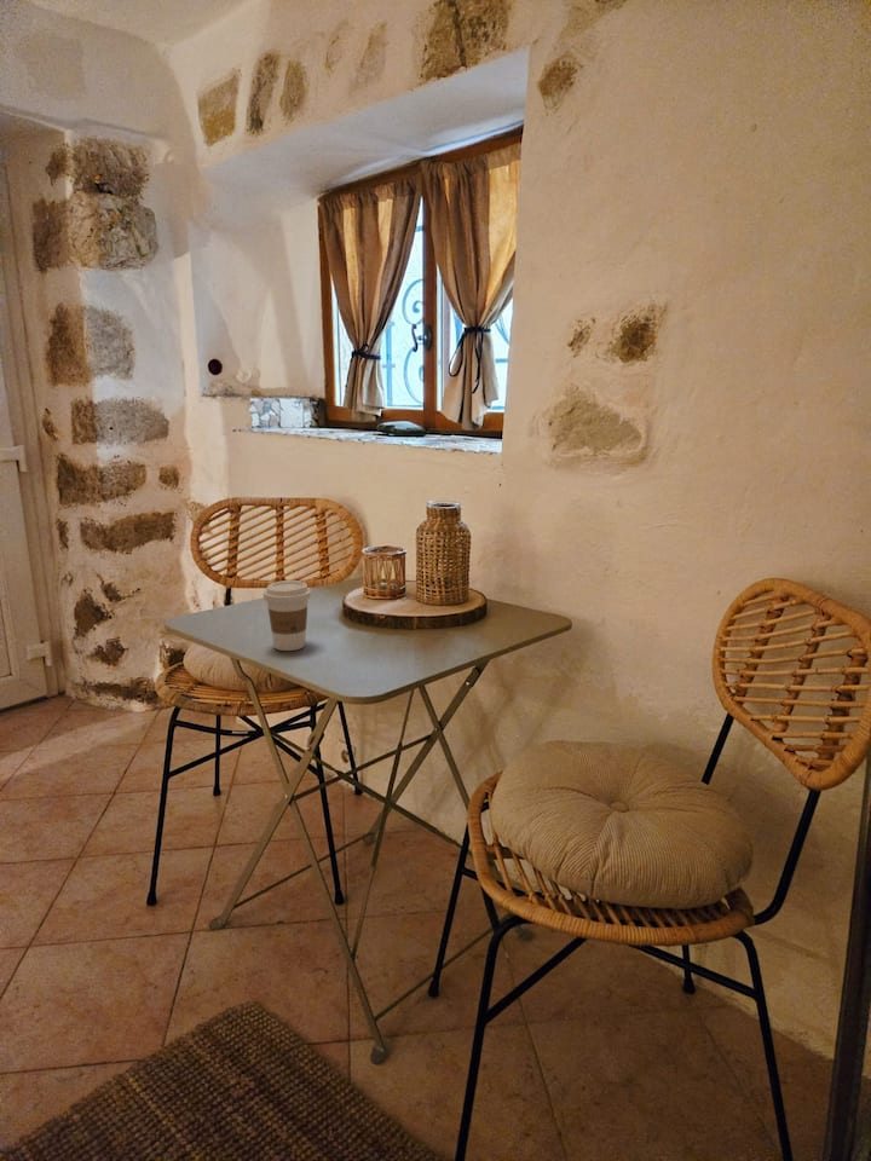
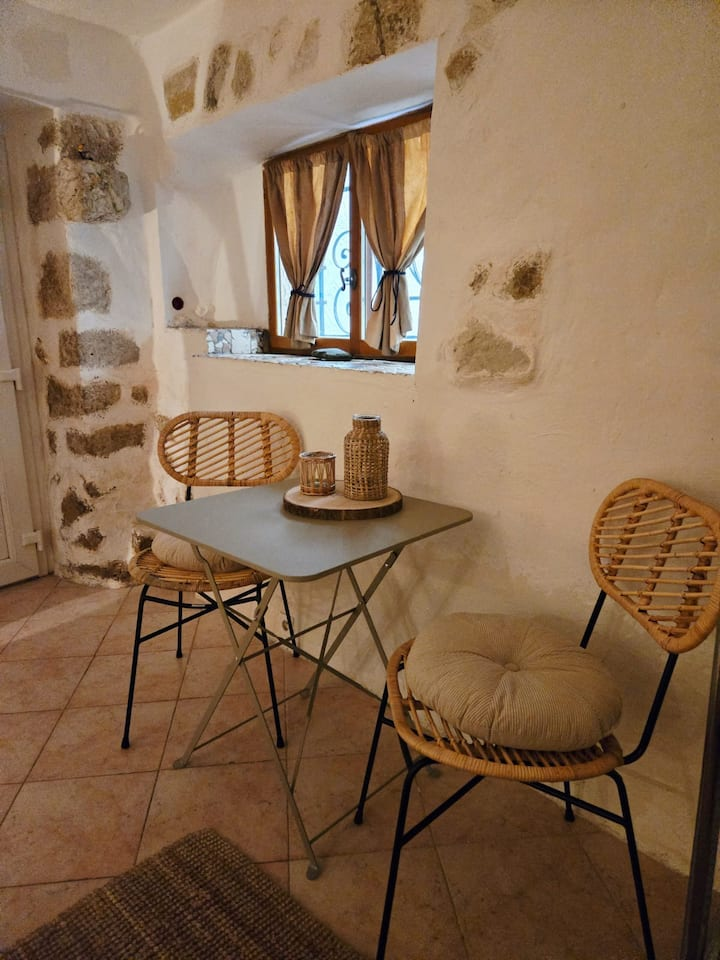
- coffee cup [263,579,312,652]
